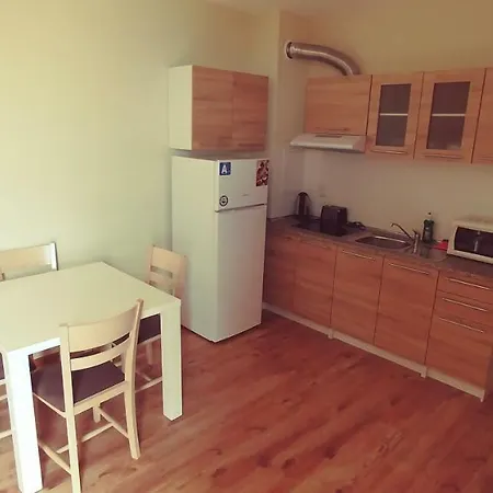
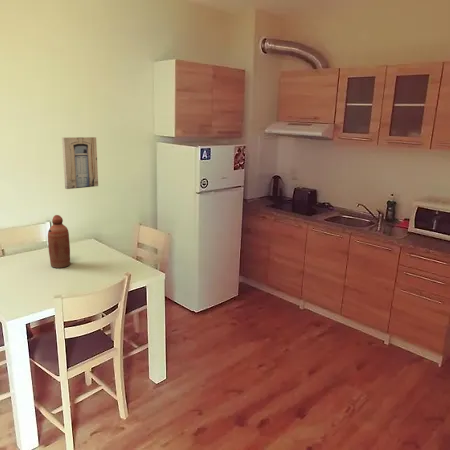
+ wall art [61,136,99,190]
+ bottle [47,214,71,269]
